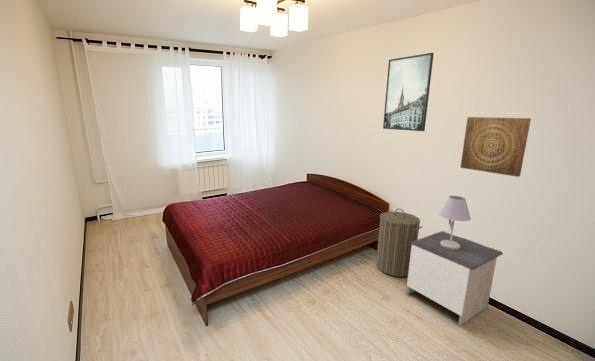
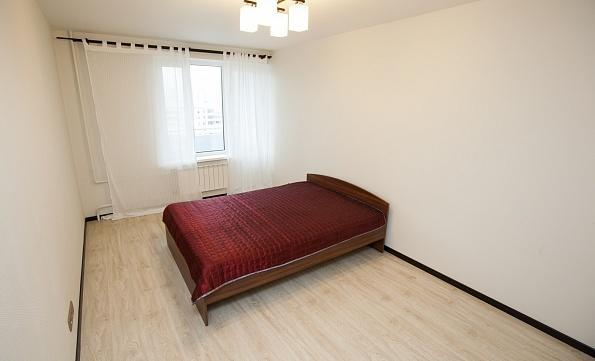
- wall art [459,116,532,178]
- table lamp [438,195,472,250]
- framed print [382,52,435,132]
- laundry hamper [375,208,423,278]
- nightstand [405,230,504,326]
